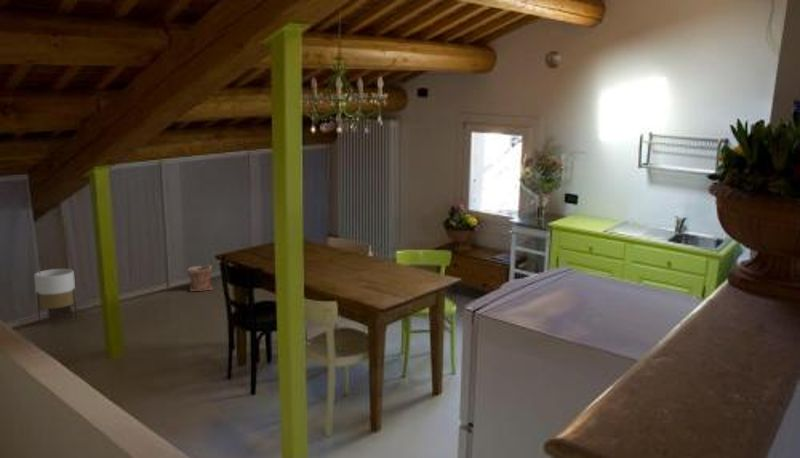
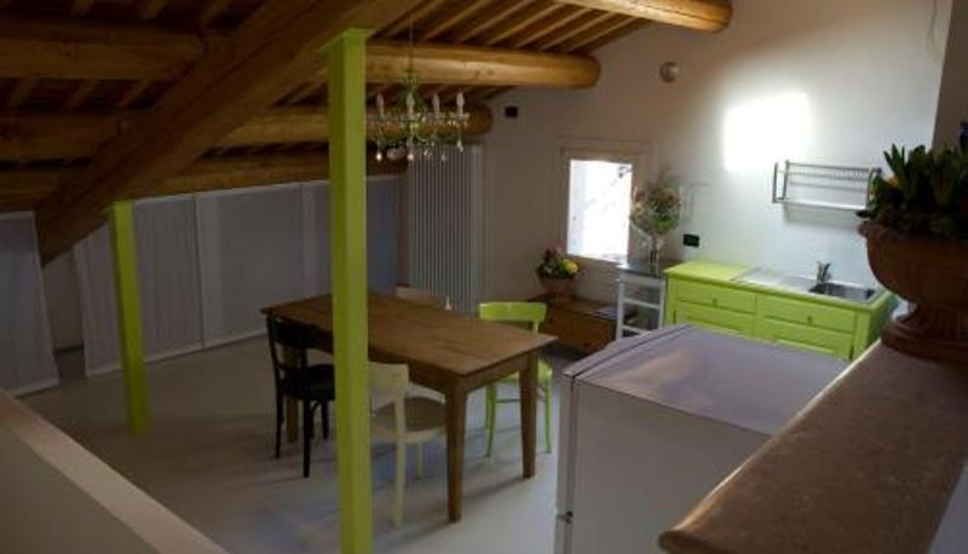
- plant pot [186,264,213,292]
- planter [33,268,78,326]
